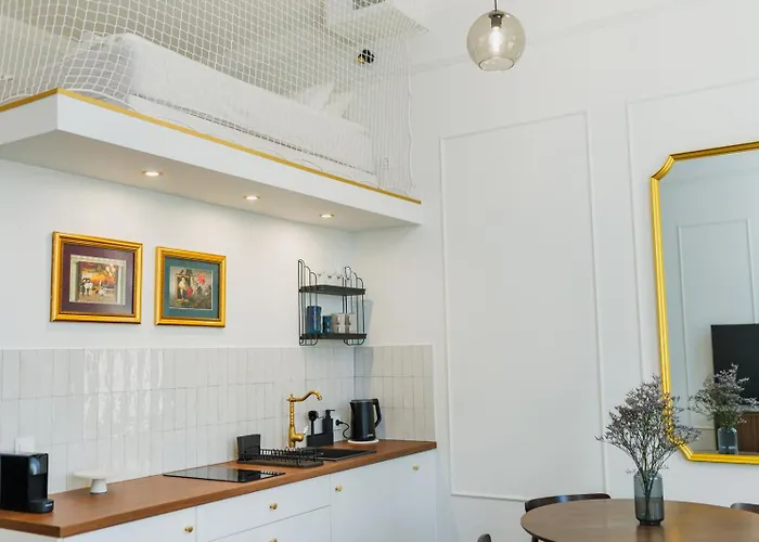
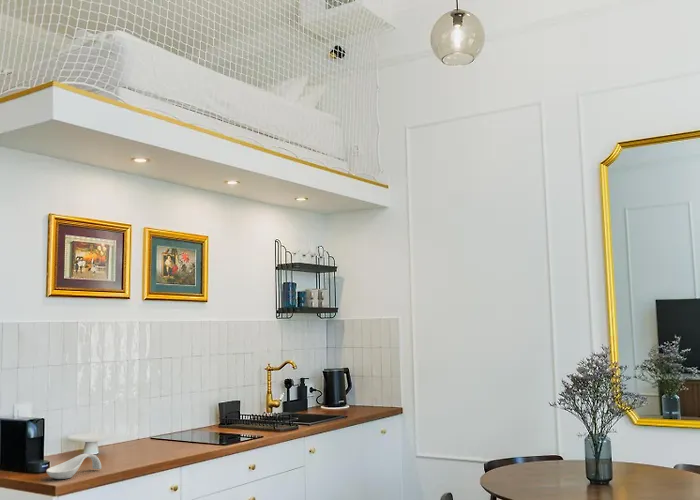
+ spoon rest [45,453,102,480]
